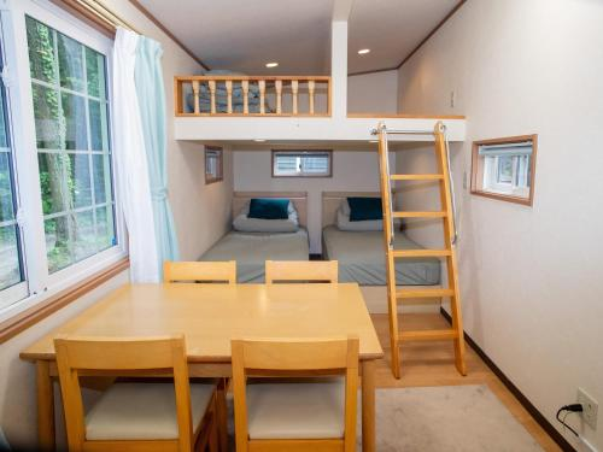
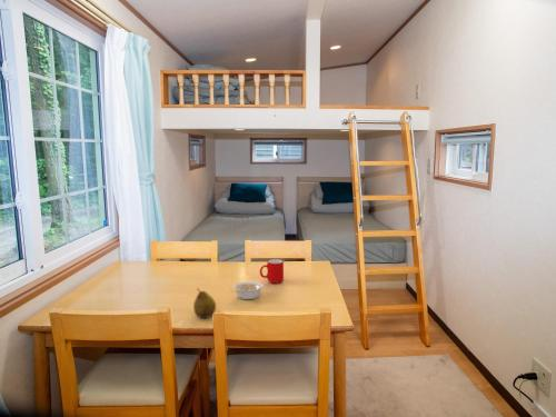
+ fruit [192,287,217,319]
+ cup [259,258,285,285]
+ legume [232,280,265,300]
